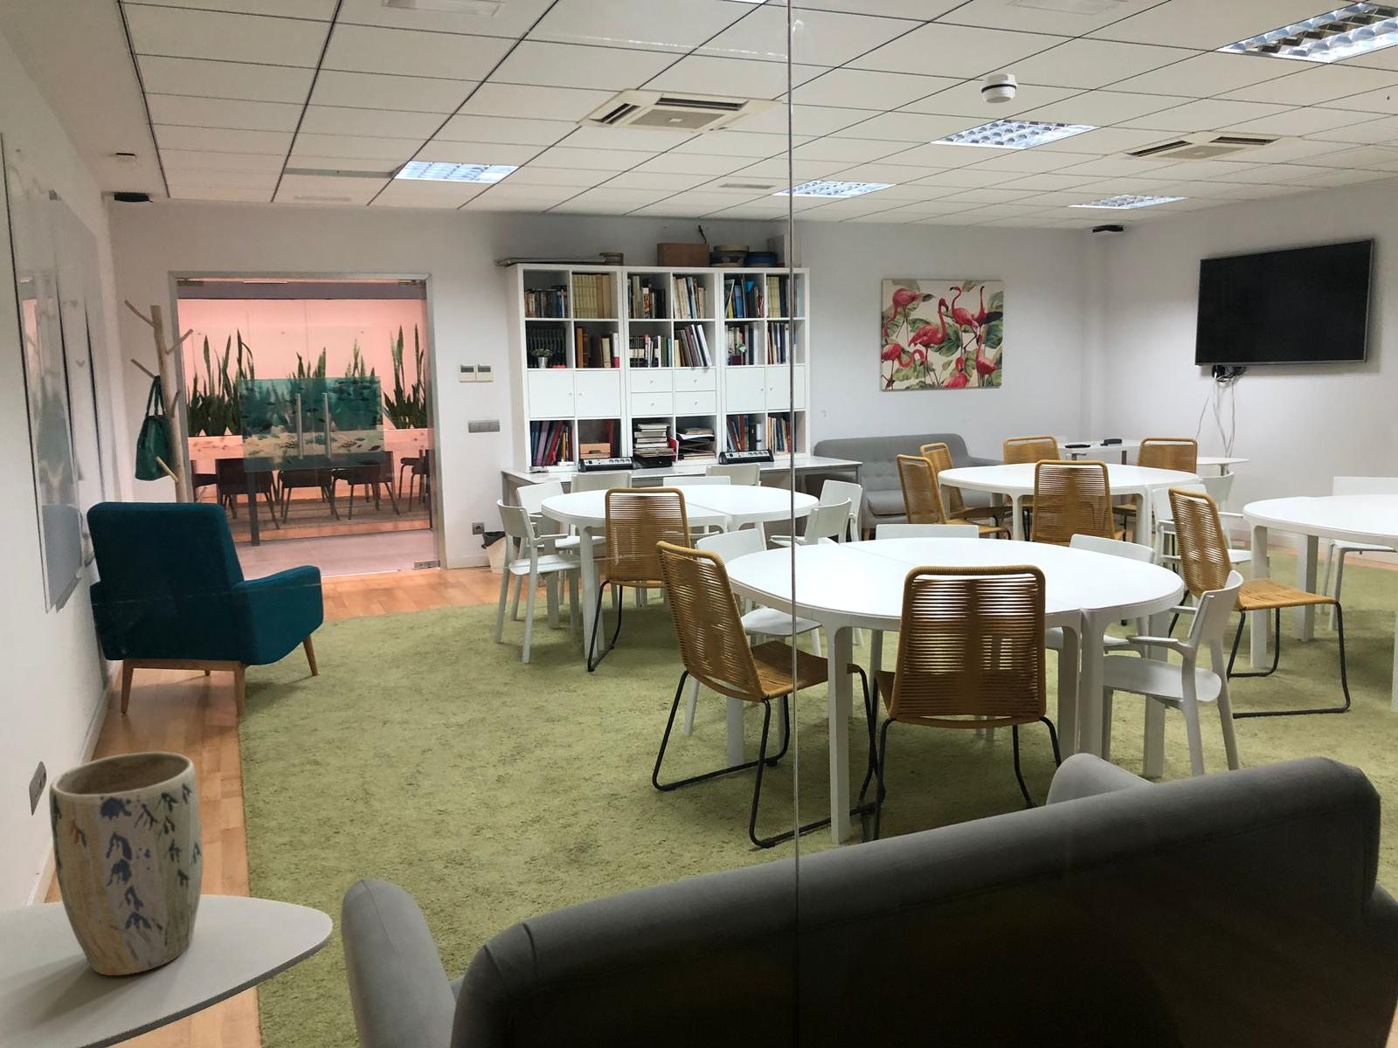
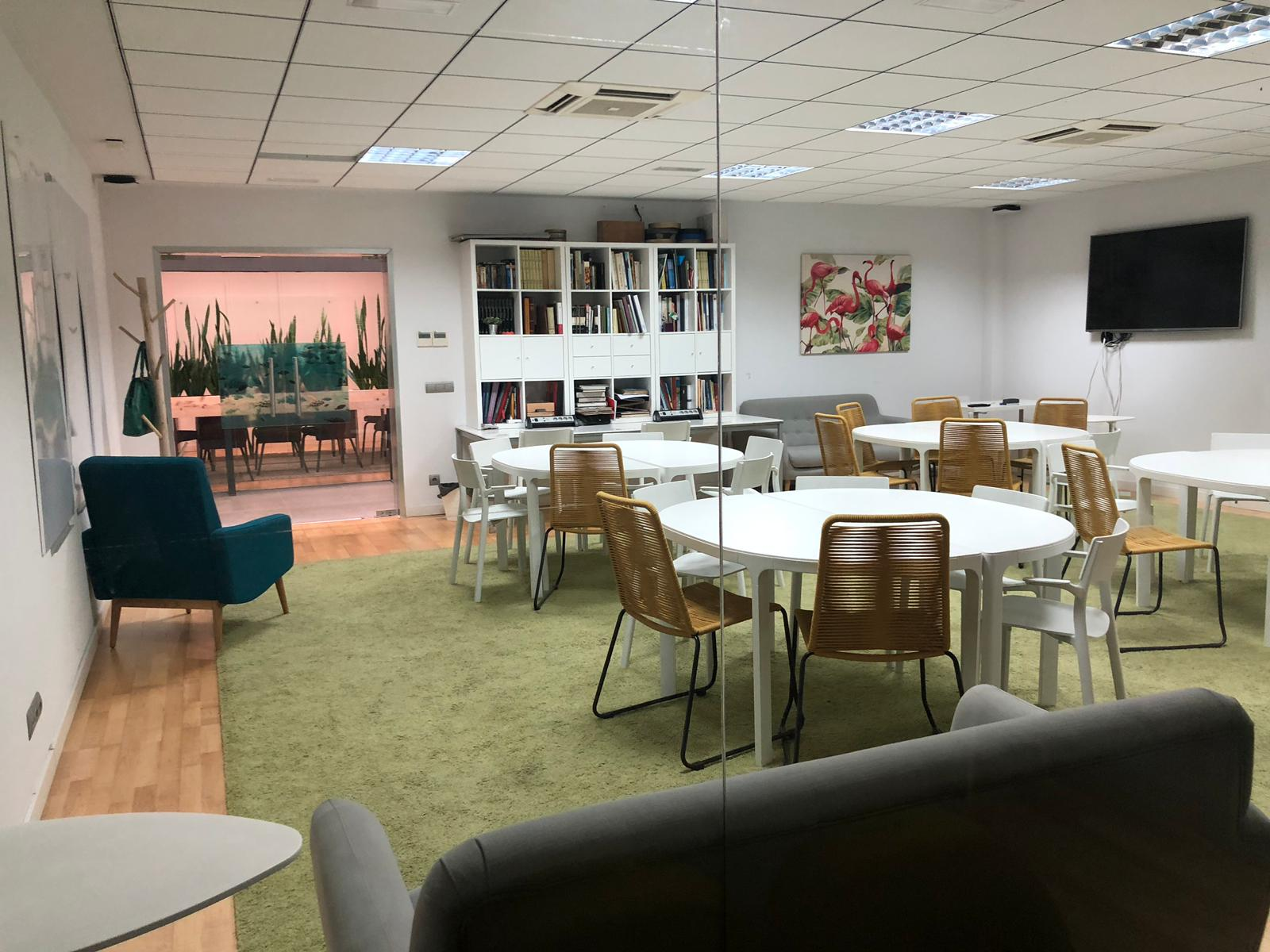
- smoke detector [980,74,1018,103]
- plant pot [48,751,204,976]
